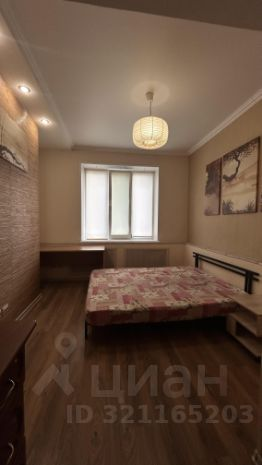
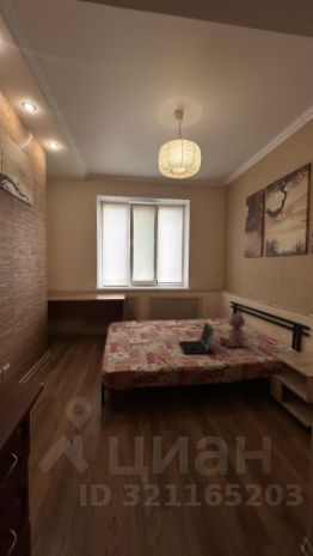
+ teddy bear [219,312,246,349]
+ laptop [178,320,216,355]
